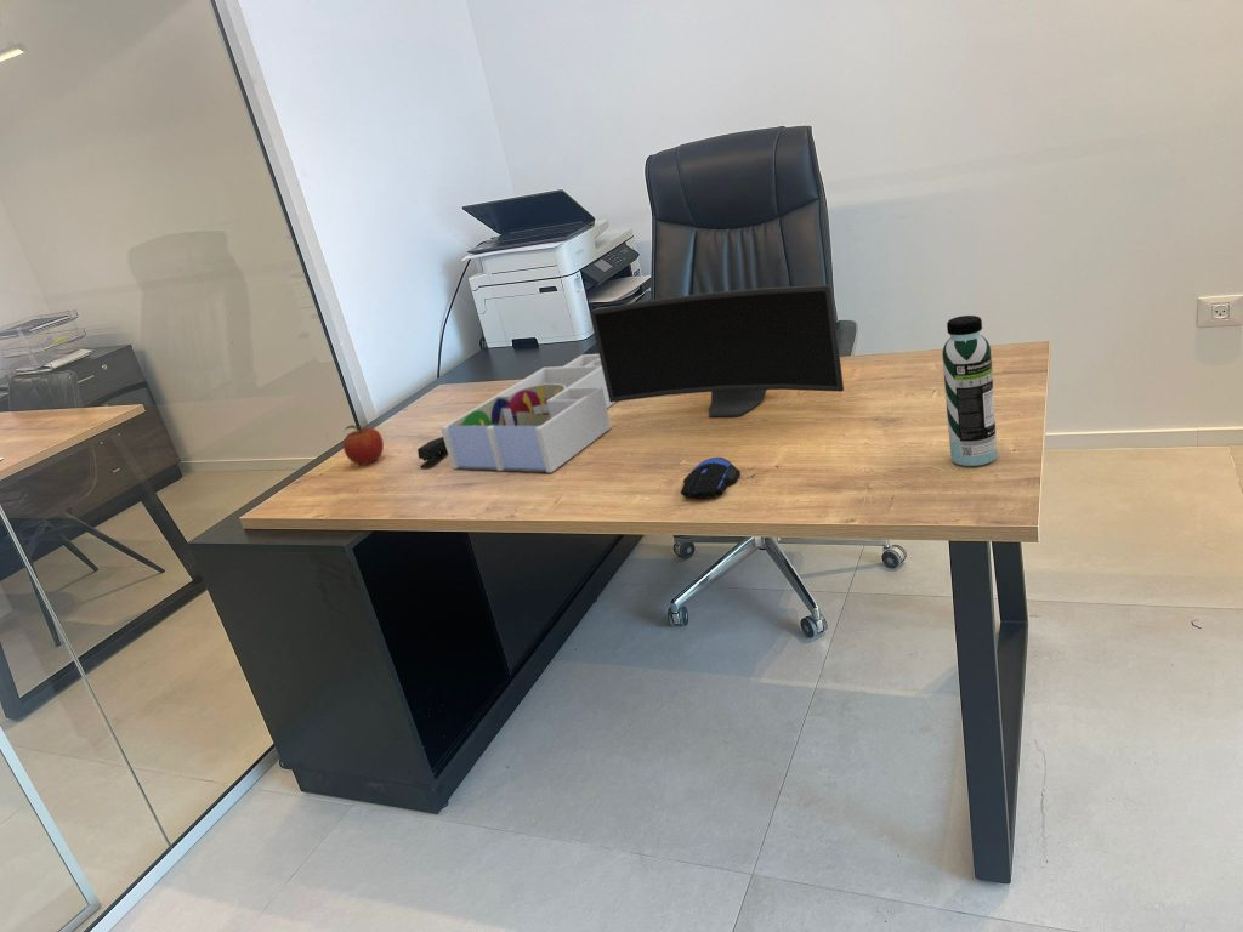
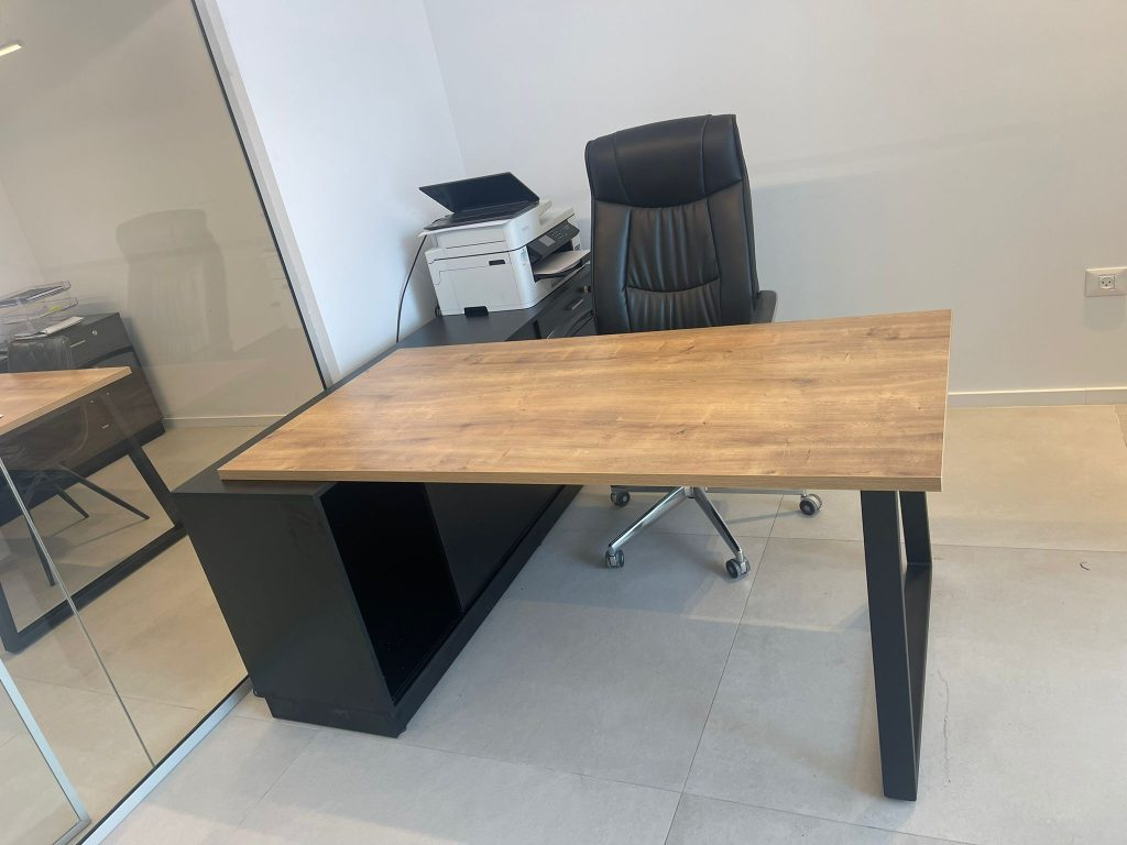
- monitor [589,284,845,419]
- desk organizer [439,353,617,473]
- fruit [342,424,385,466]
- water bottle [941,314,998,467]
- stapler [416,436,448,470]
- computer mouse [680,456,742,500]
